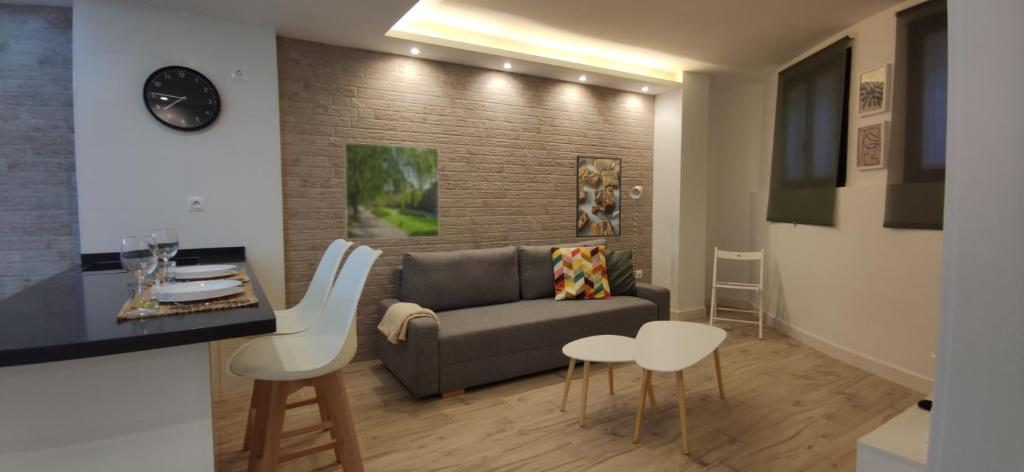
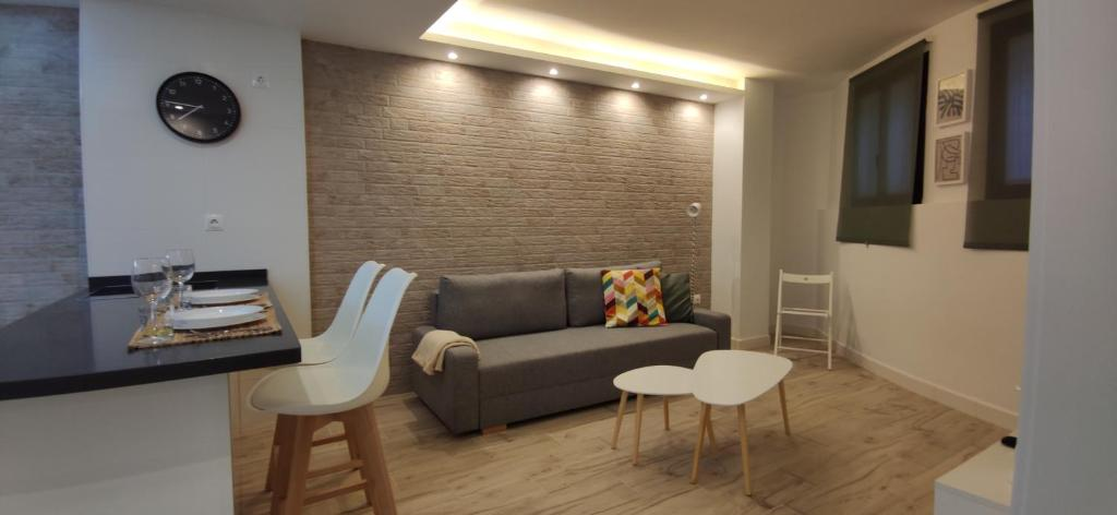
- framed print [575,155,623,239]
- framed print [343,142,440,240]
